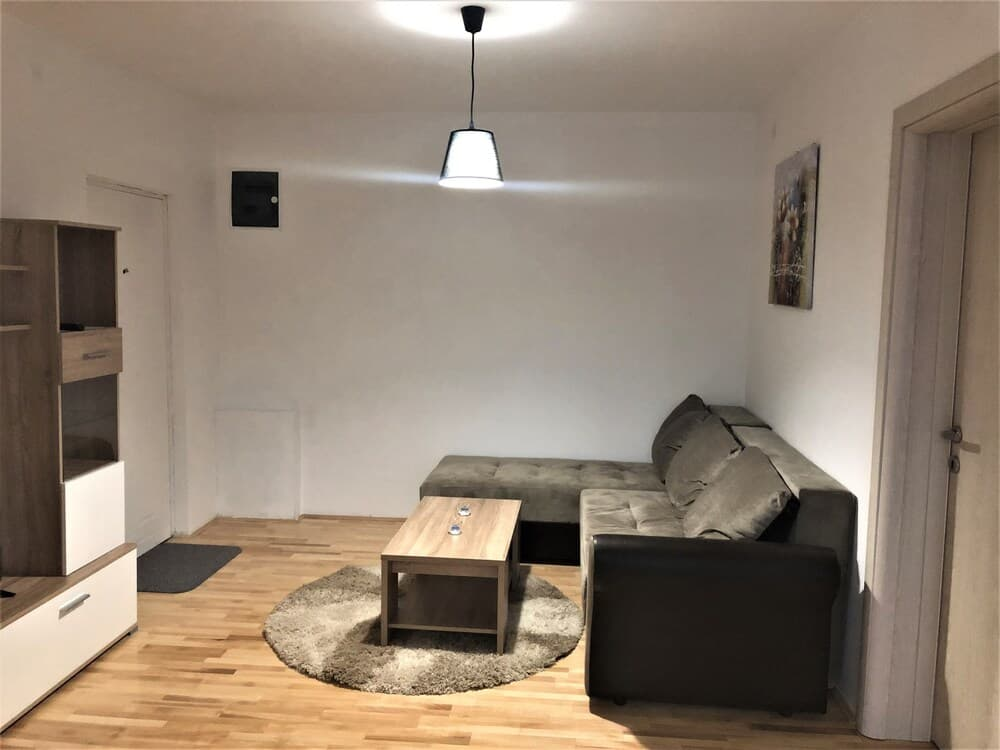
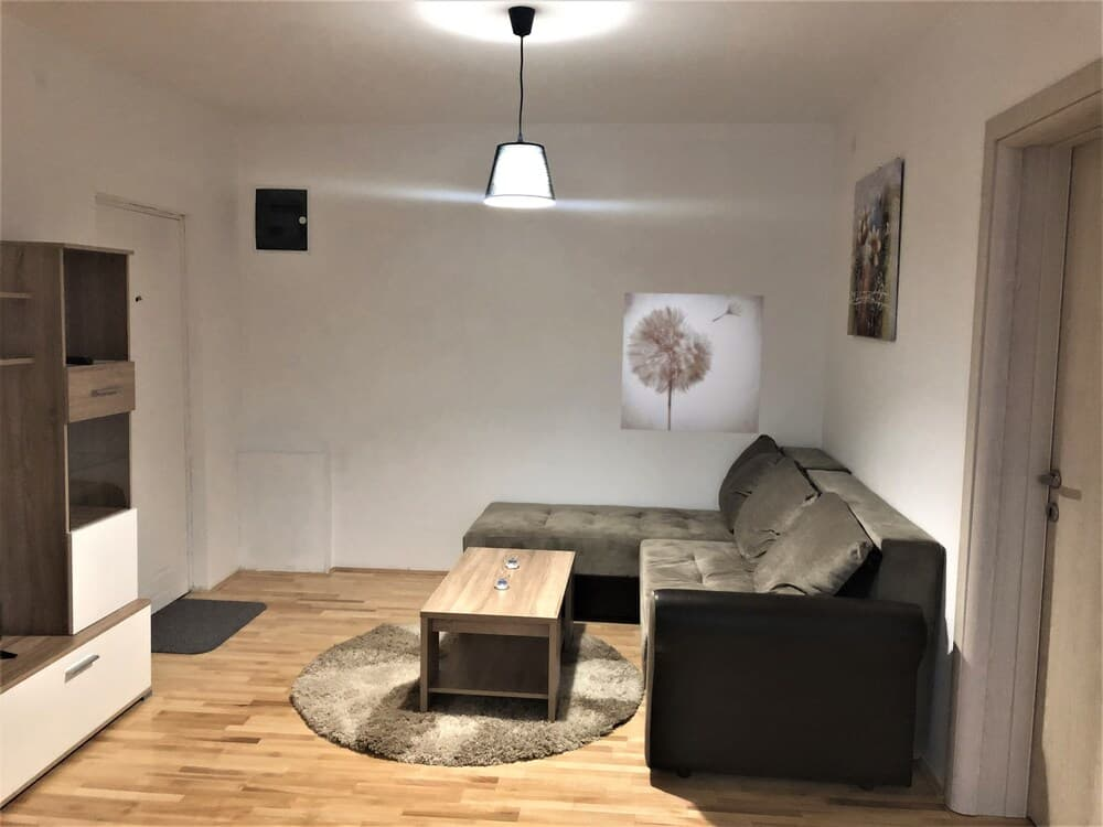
+ wall art [620,291,765,434]
